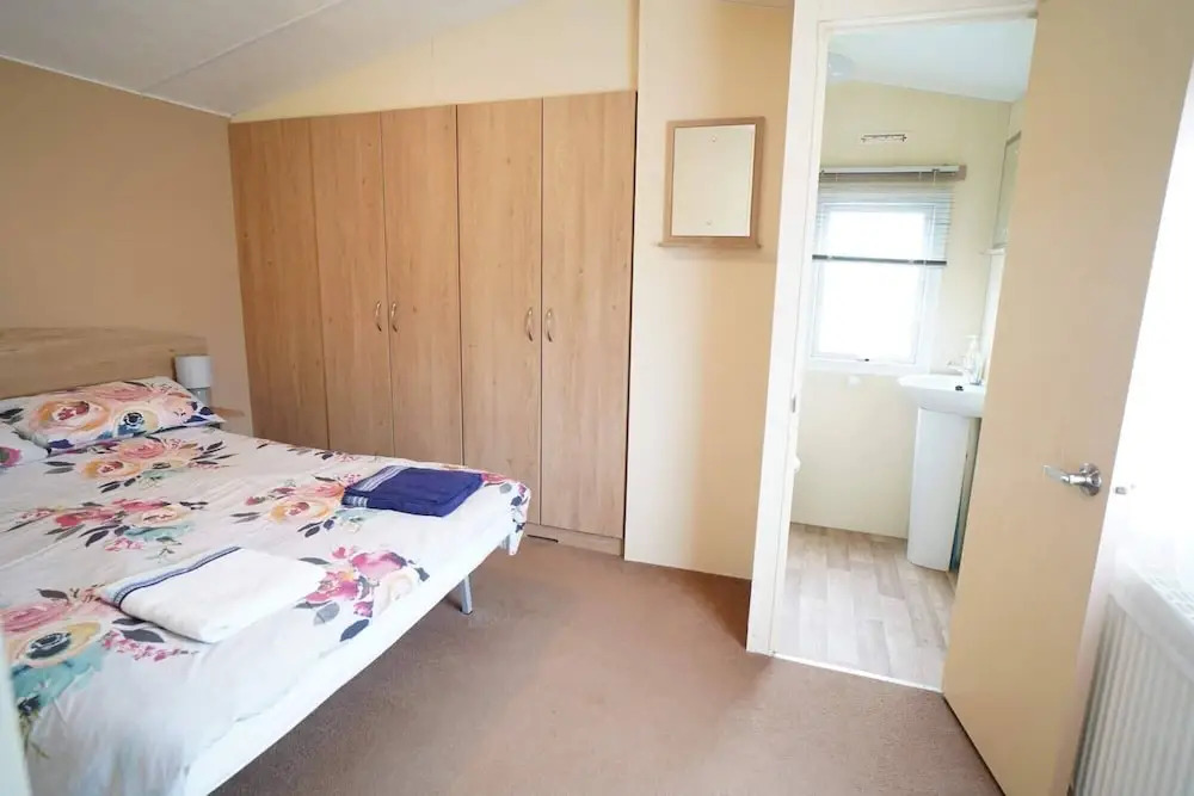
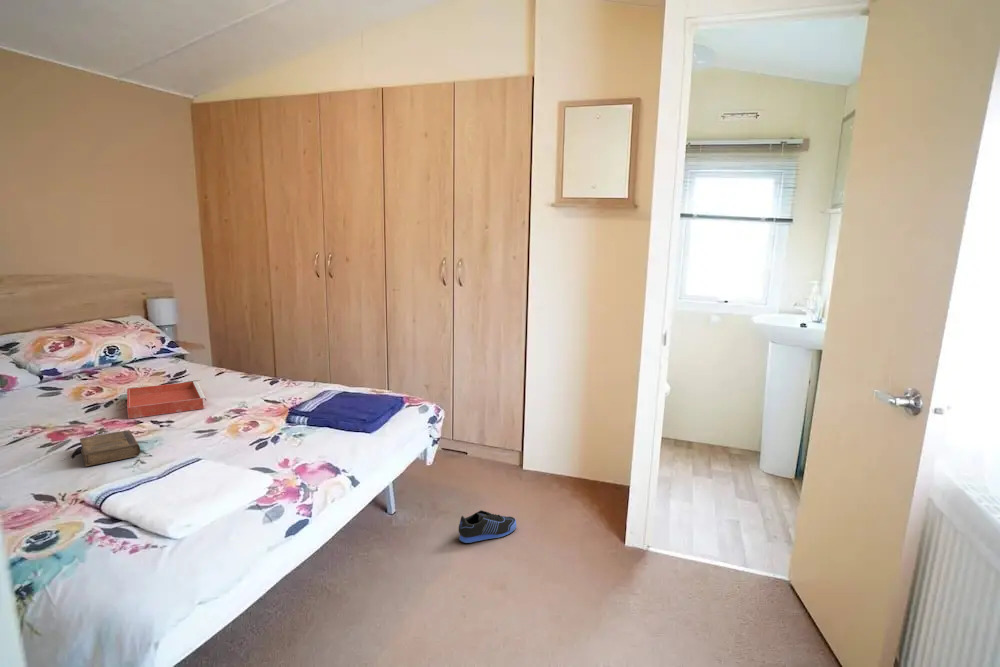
+ sneaker [458,509,517,544]
+ book [79,429,141,467]
+ tray [126,380,207,420]
